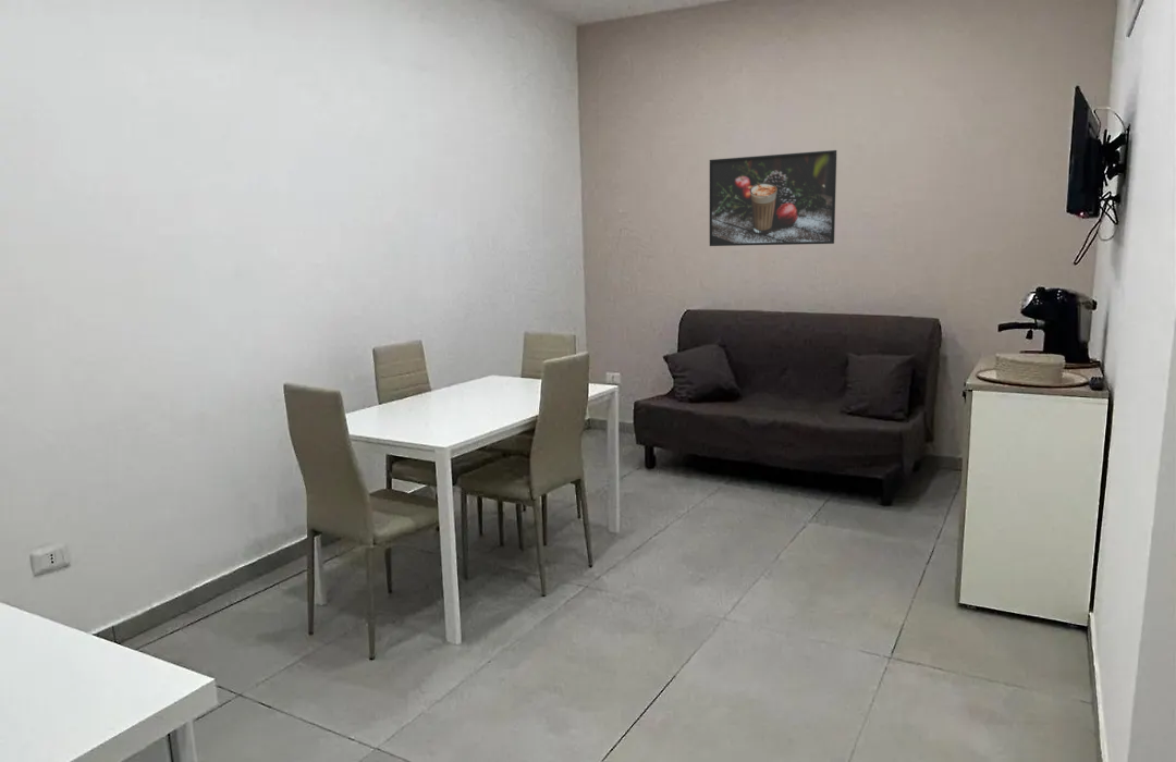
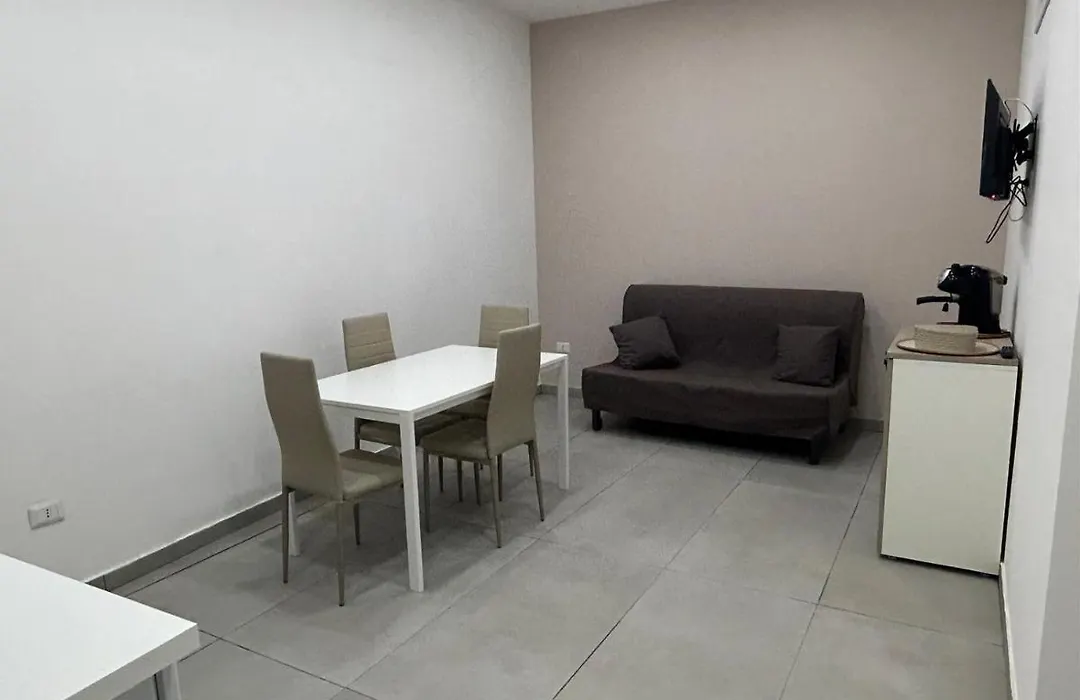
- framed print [709,149,837,247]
